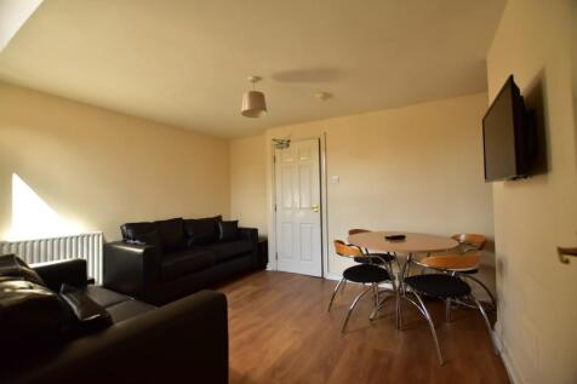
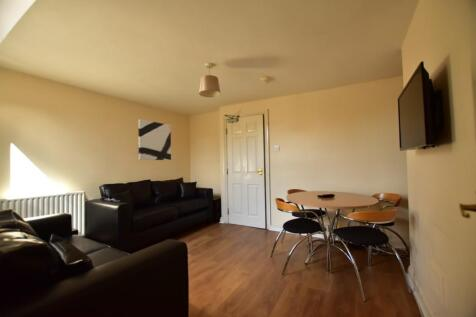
+ wall art [137,118,172,161]
